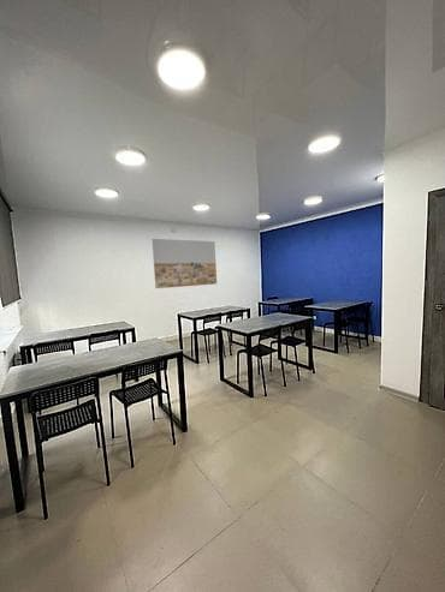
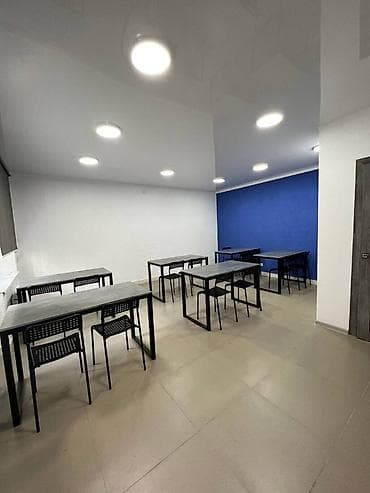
- wall art [152,238,218,289]
